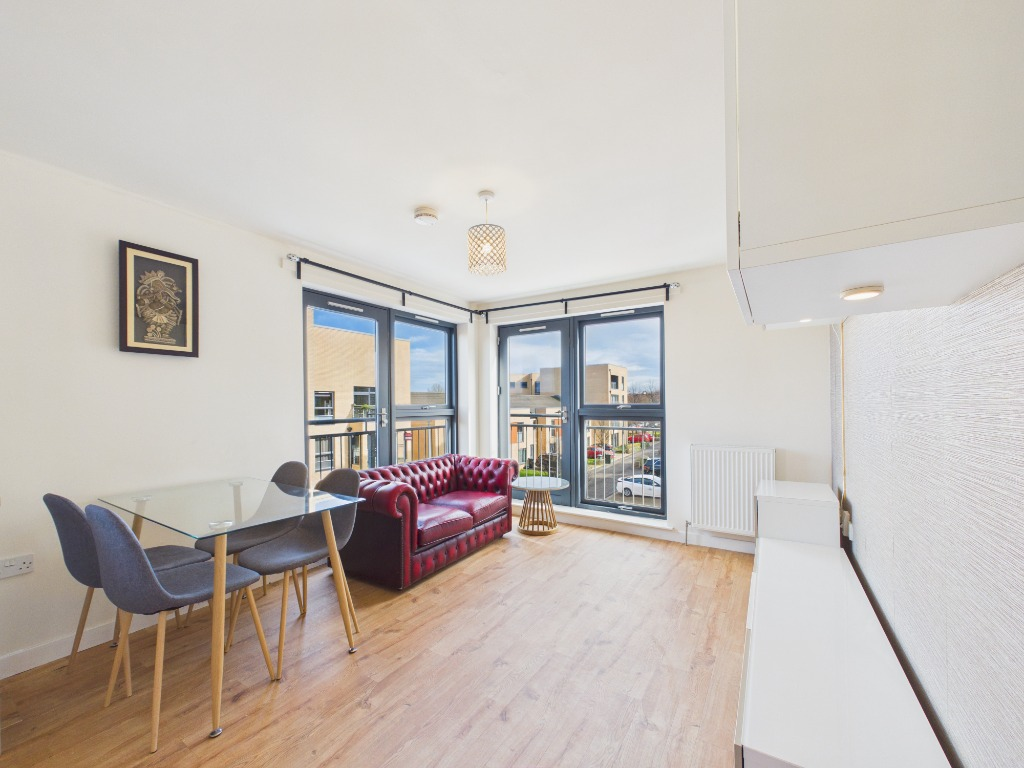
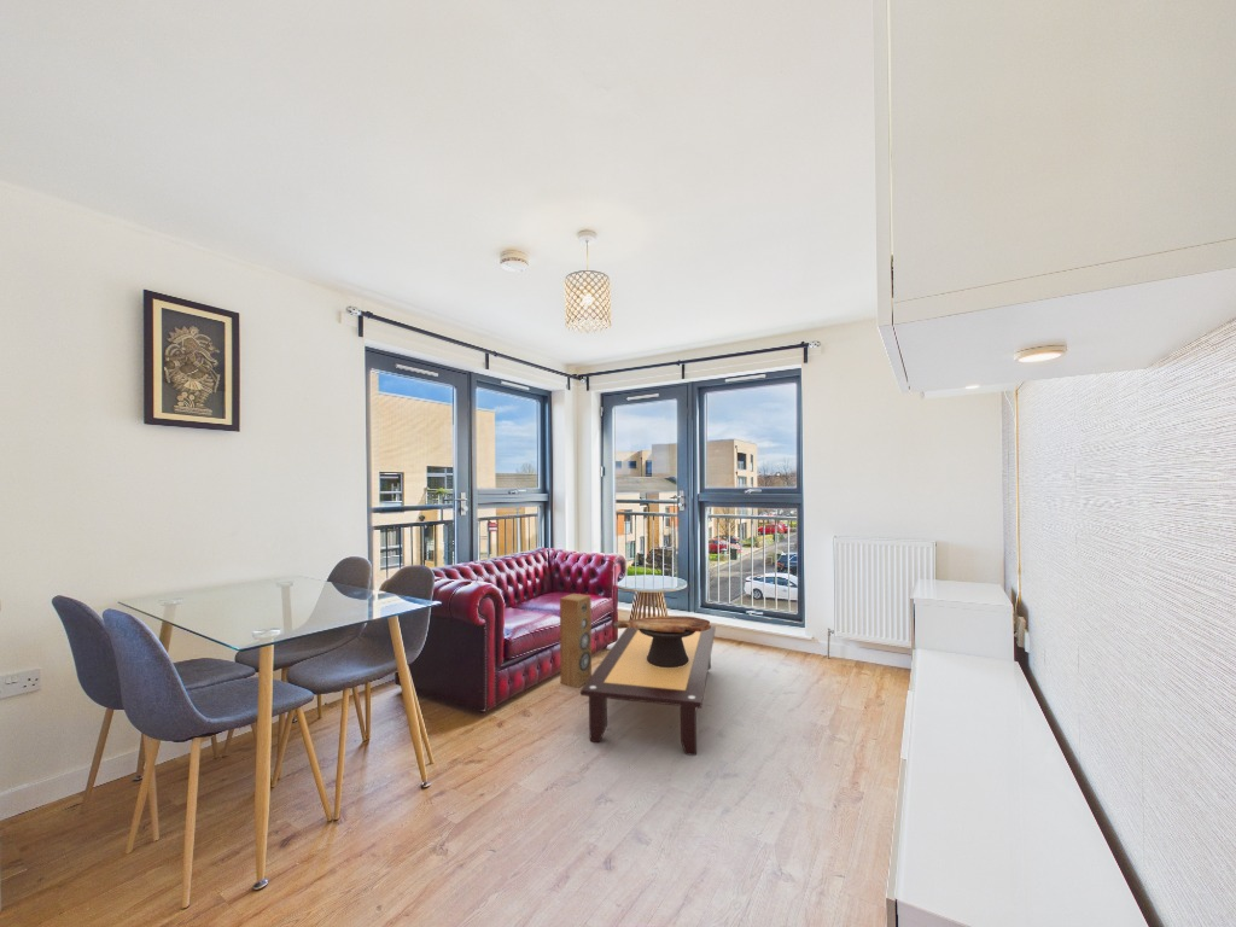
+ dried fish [612,614,712,667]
+ coffee table [579,625,717,757]
+ speaker [559,593,593,689]
